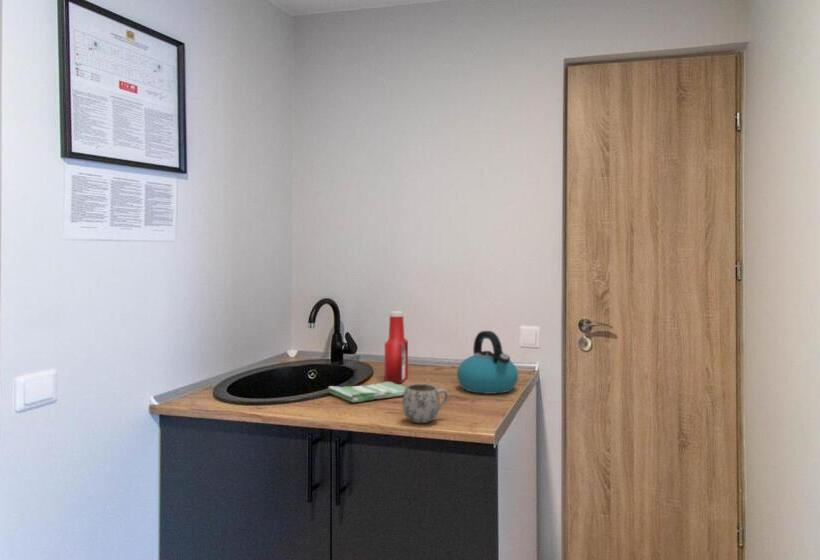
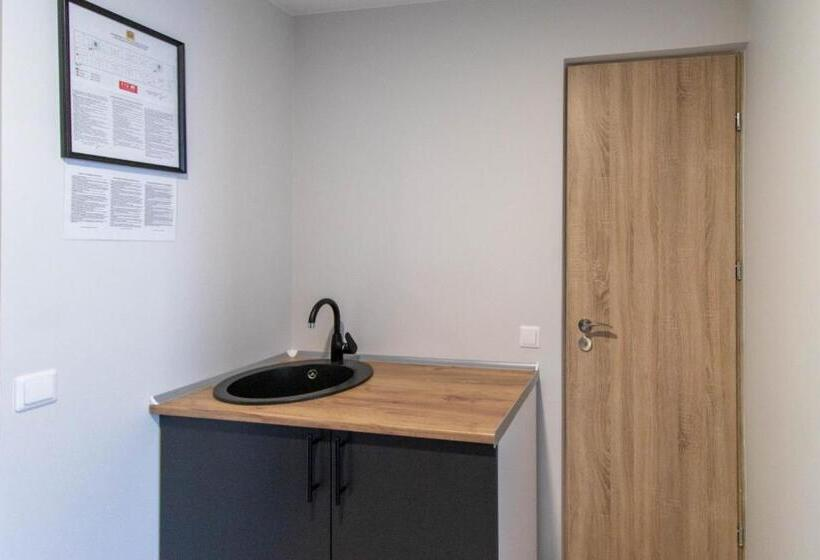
- soap bottle [384,310,409,384]
- mug [402,382,450,424]
- kettle [456,330,519,395]
- dish towel [327,381,407,403]
